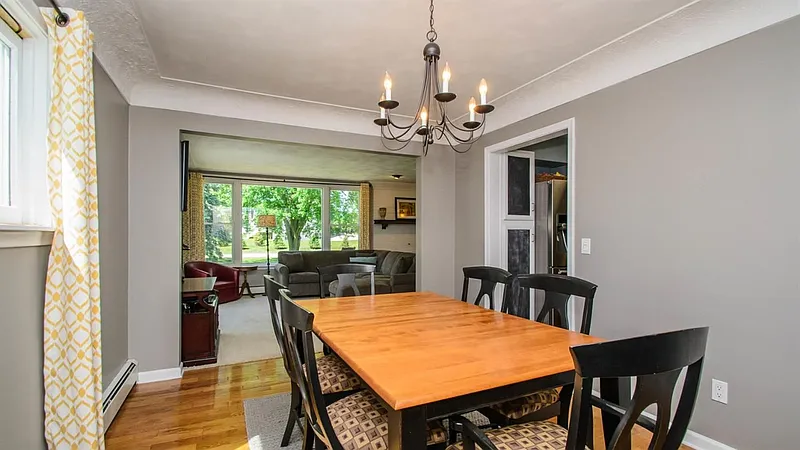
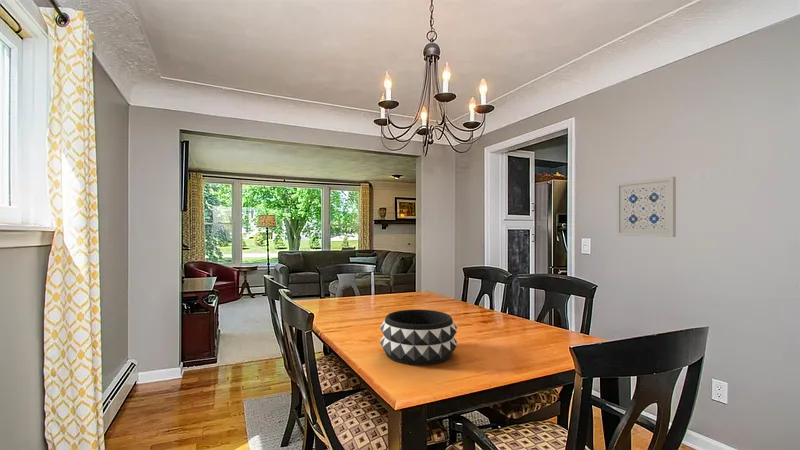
+ decorative bowl [379,309,458,366]
+ wall art [615,176,677,238]
